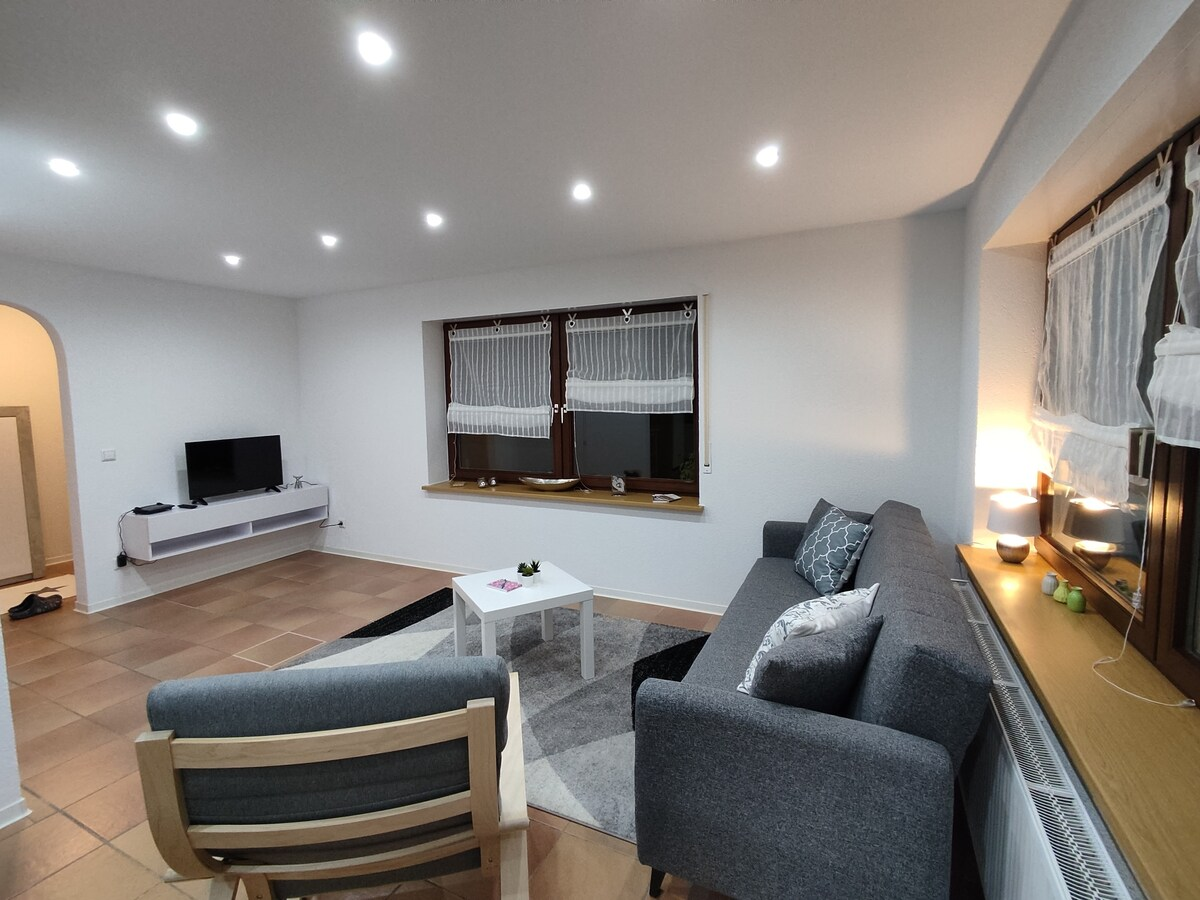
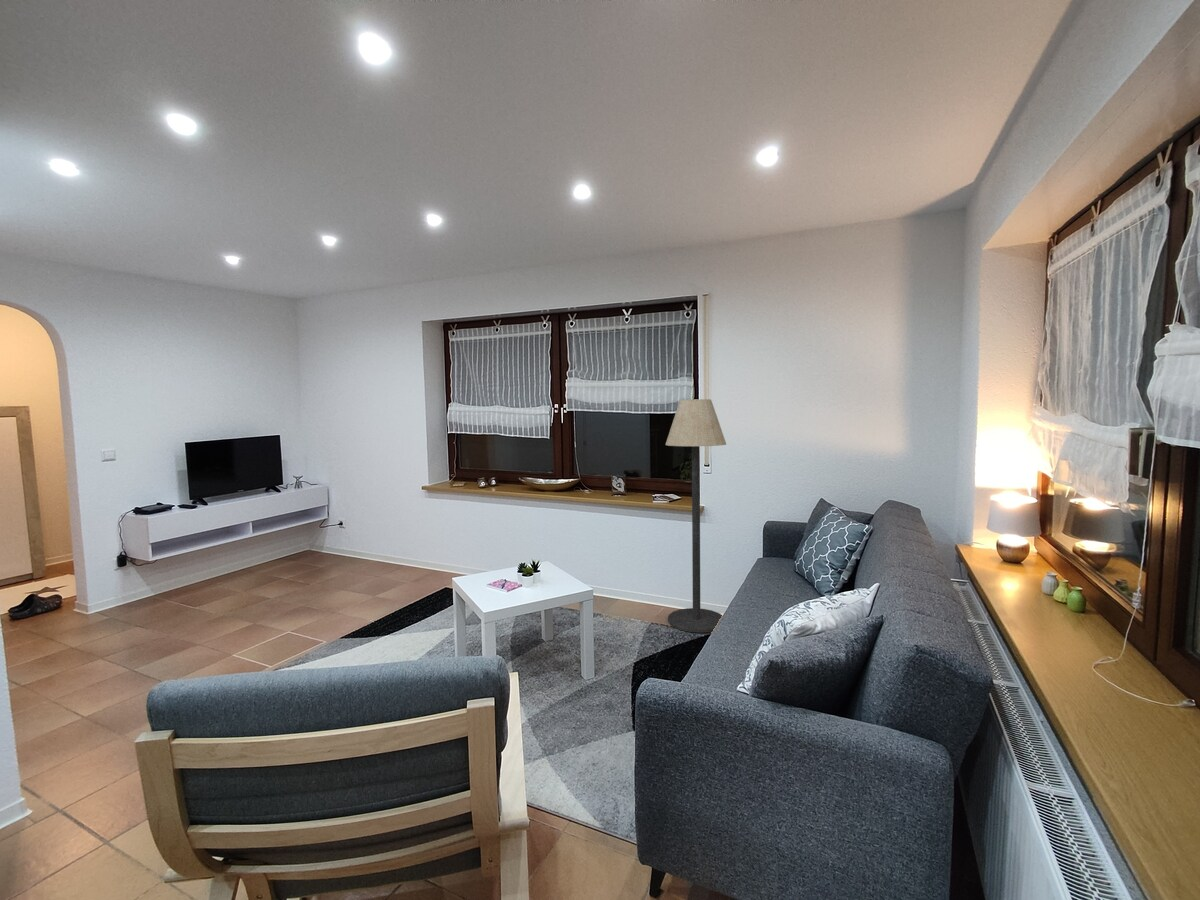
+ floor lamp [665,398,727,634]
